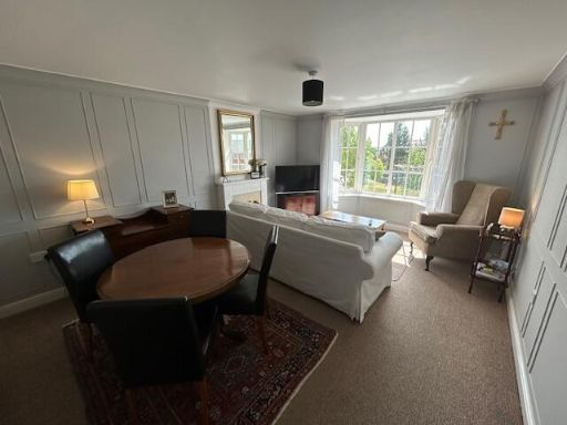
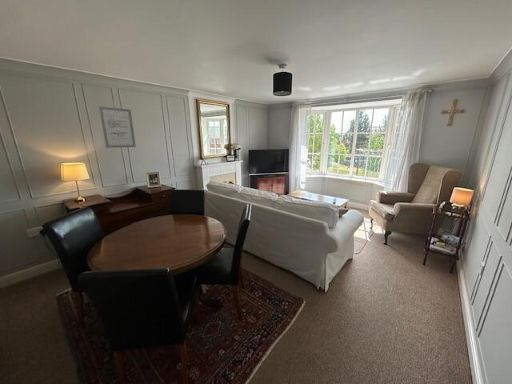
+ wall art [98,106,137,149]
